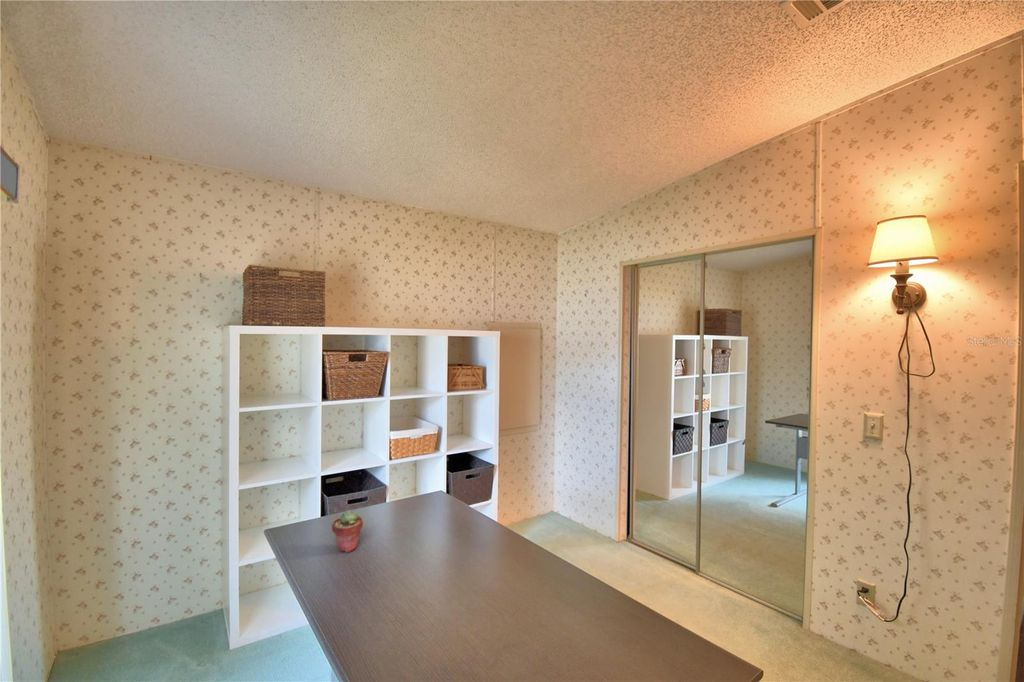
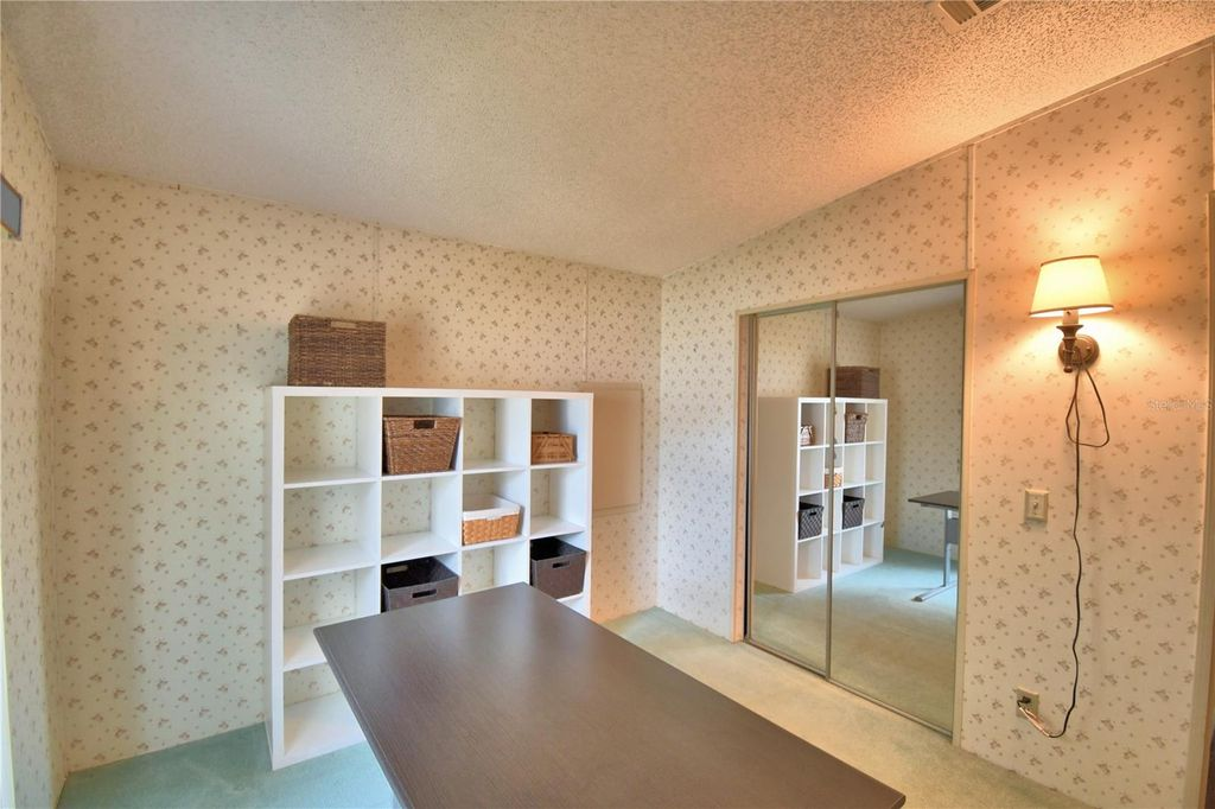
- potted succulent [331,509,364,553]
